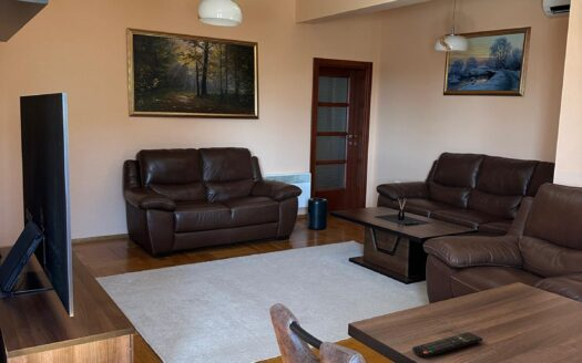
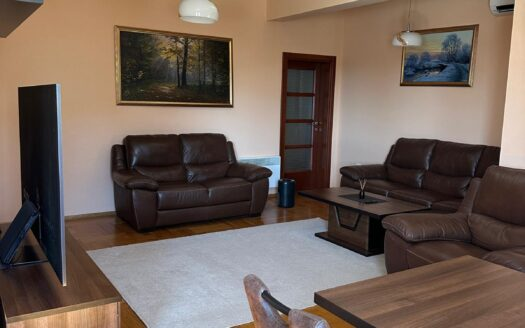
- remote control [411,331,483,359]
